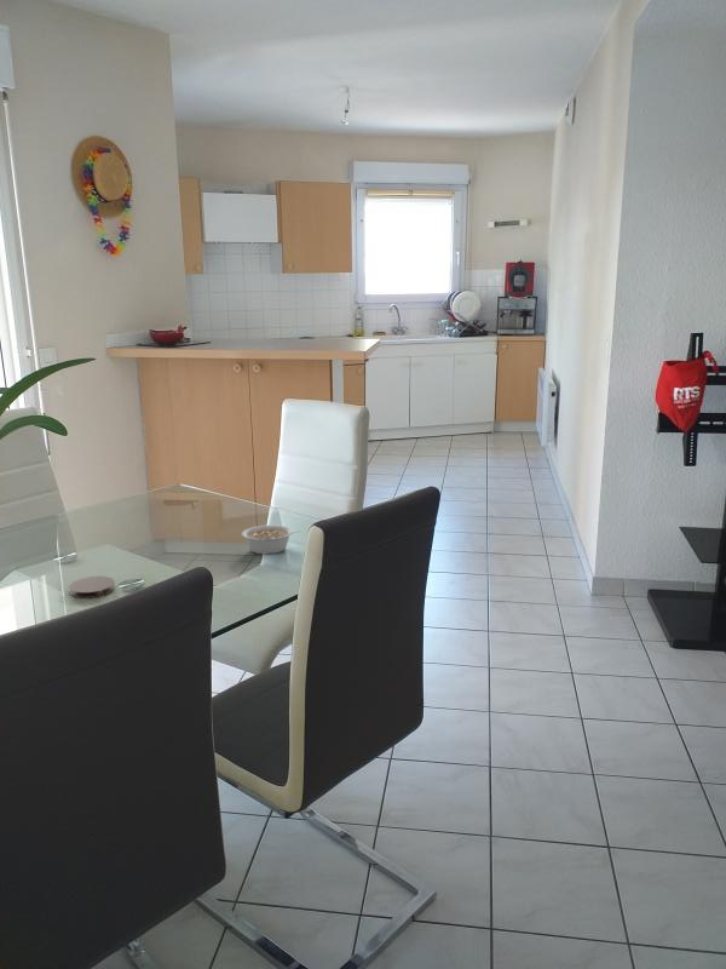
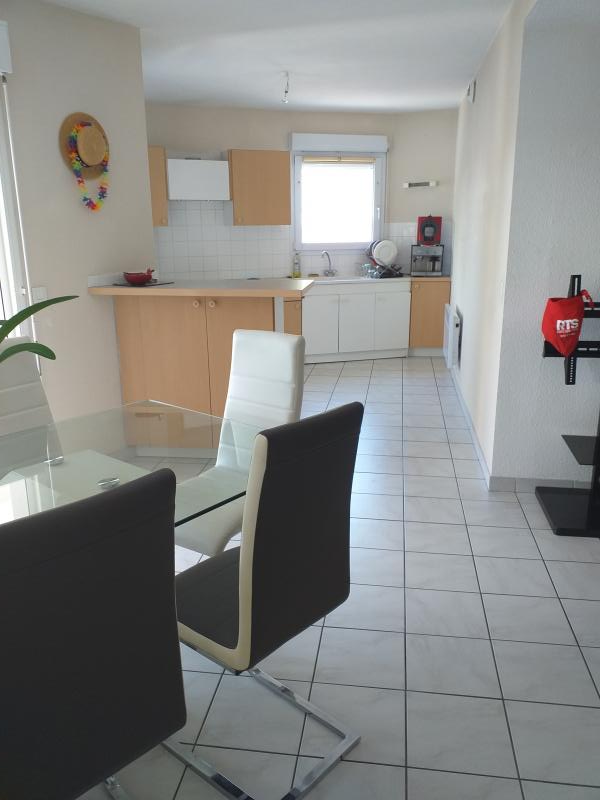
- coaster [68,575,116,600]
- legume [241,523,302,555]
